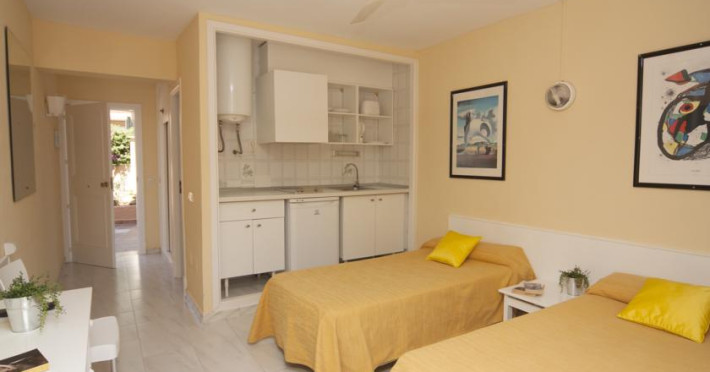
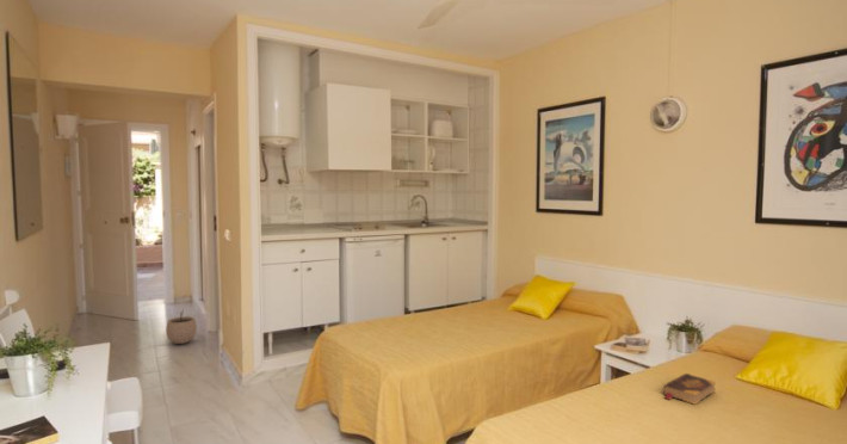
+ book [662,372,717,406]
+ plant pot [165,308,198,345]
